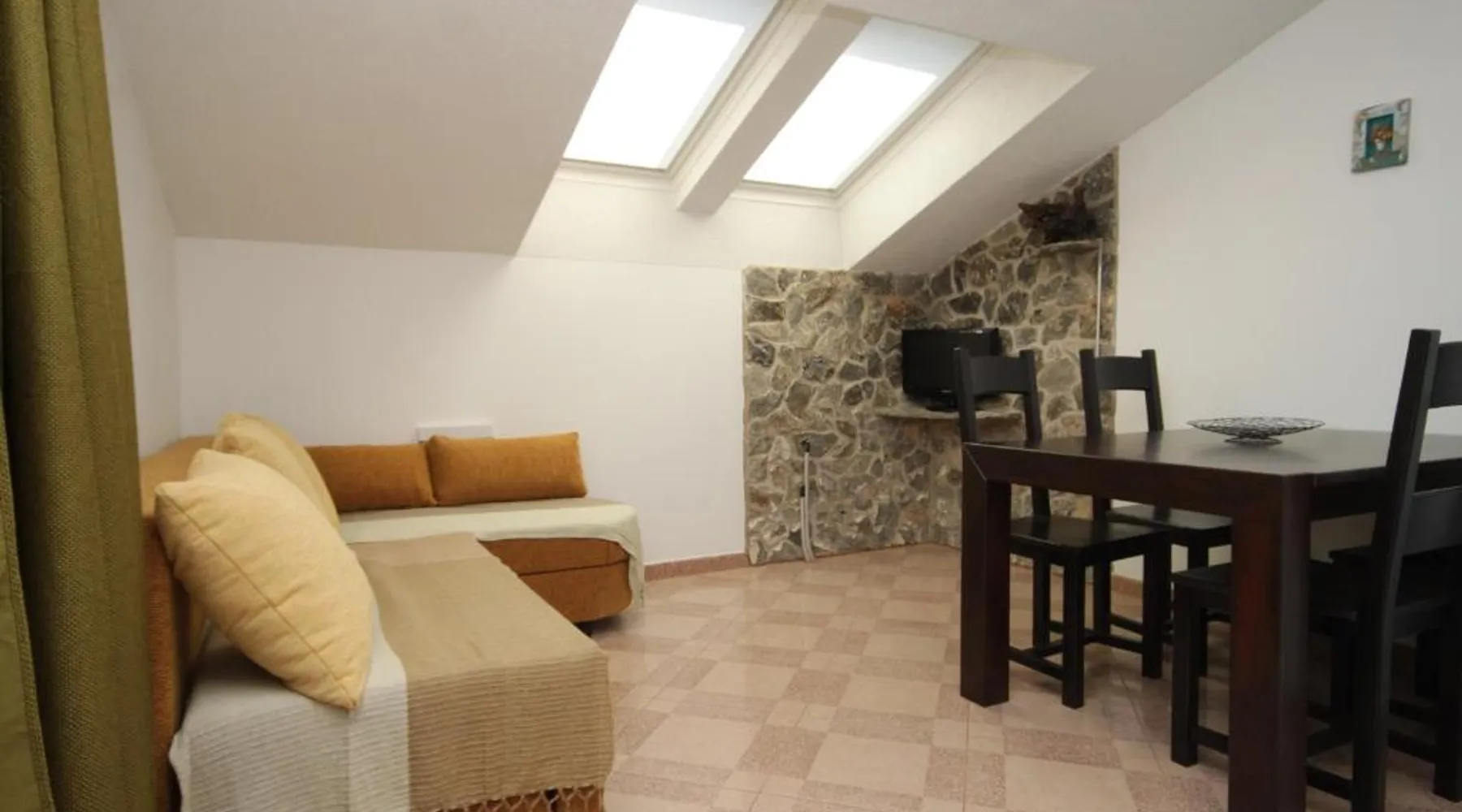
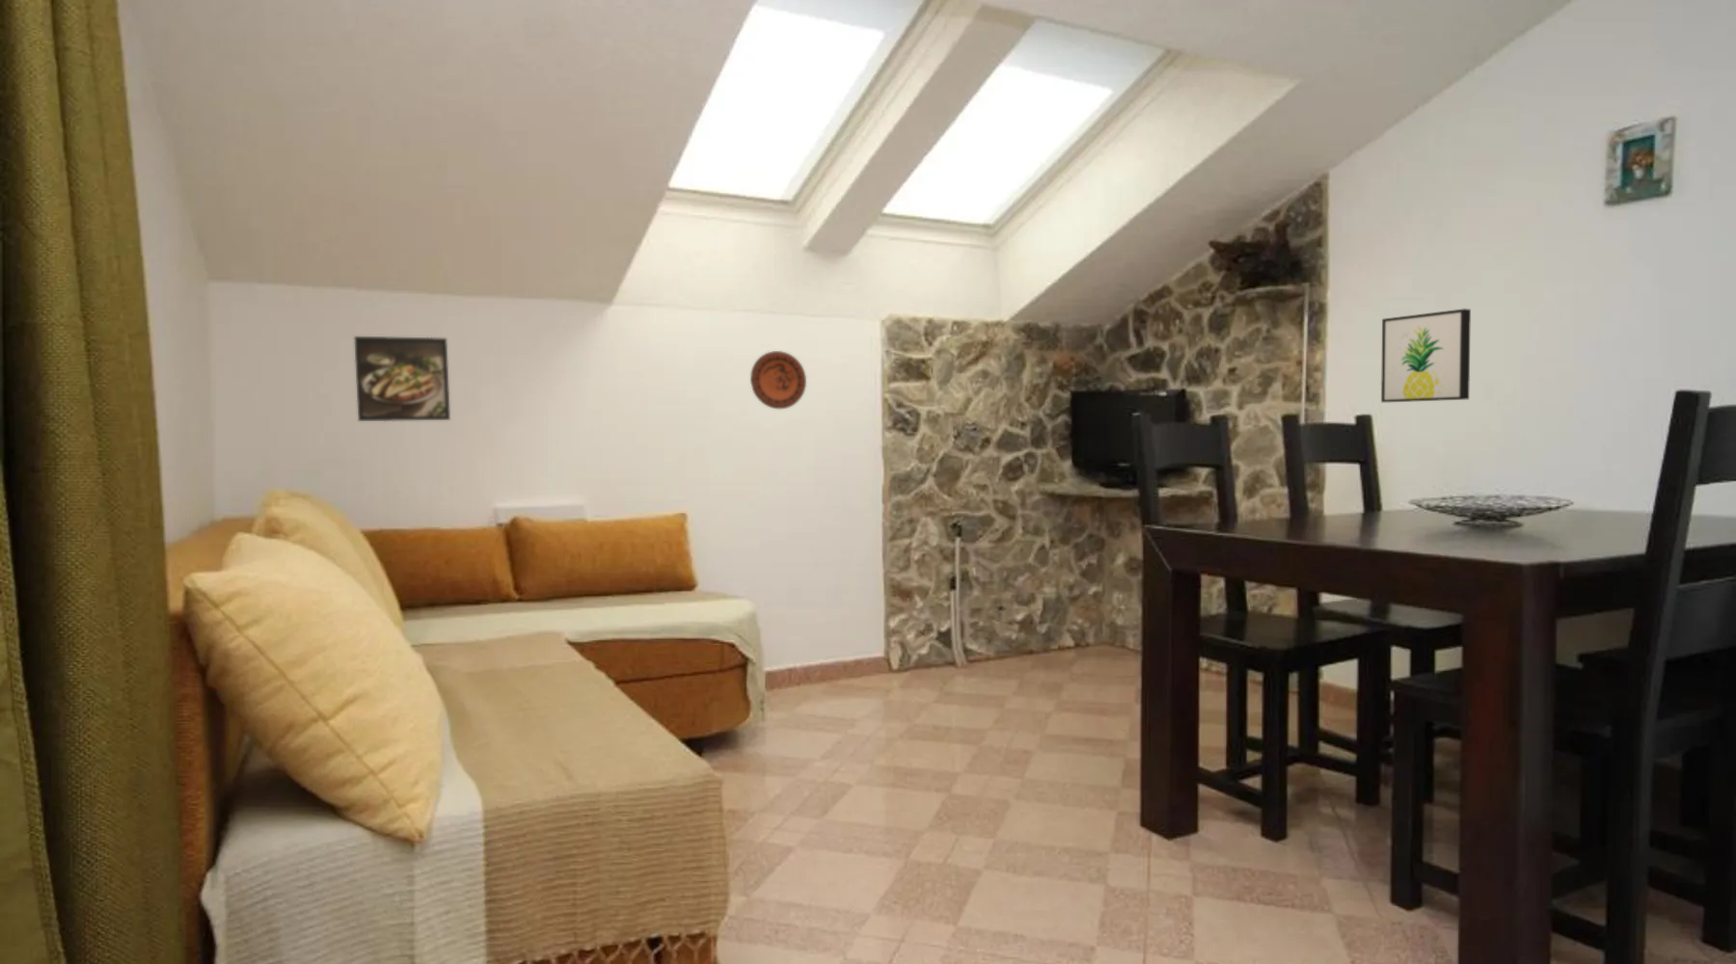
+ decorative plate [749,350,807,410]
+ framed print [353,336,451,423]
+ wall art [1380,307,1471,402]
